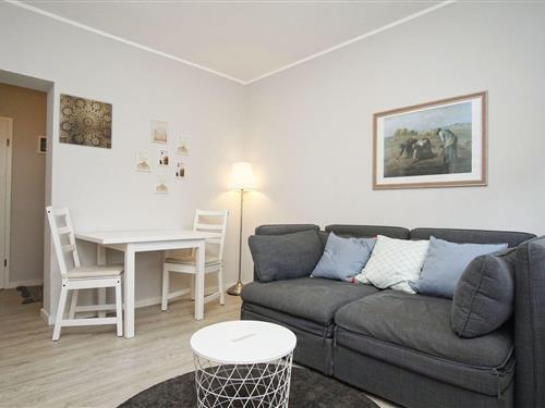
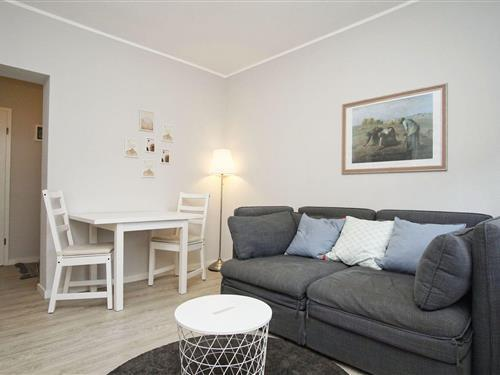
- wall art [58,92,113,150]
